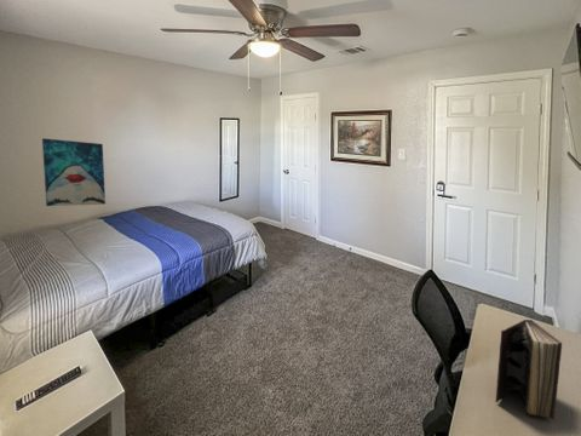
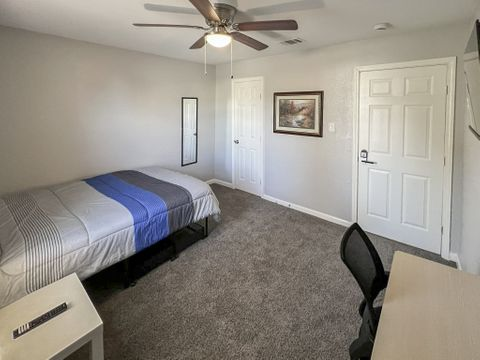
- book [494,319,563,420]
- wall art [41,137,107,207]
